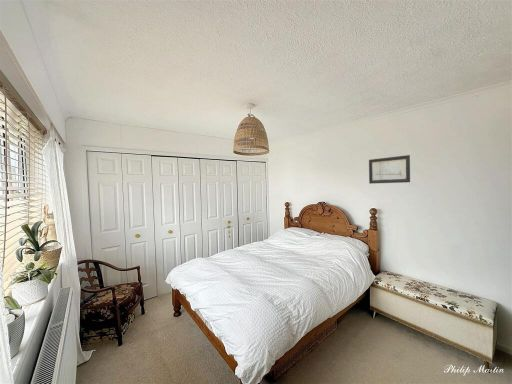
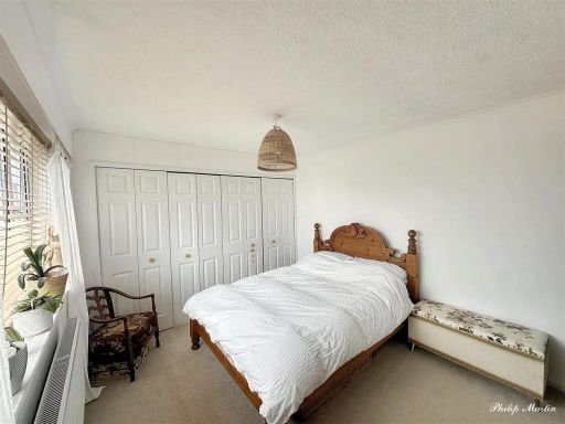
- wall art [368,154,411,185]
